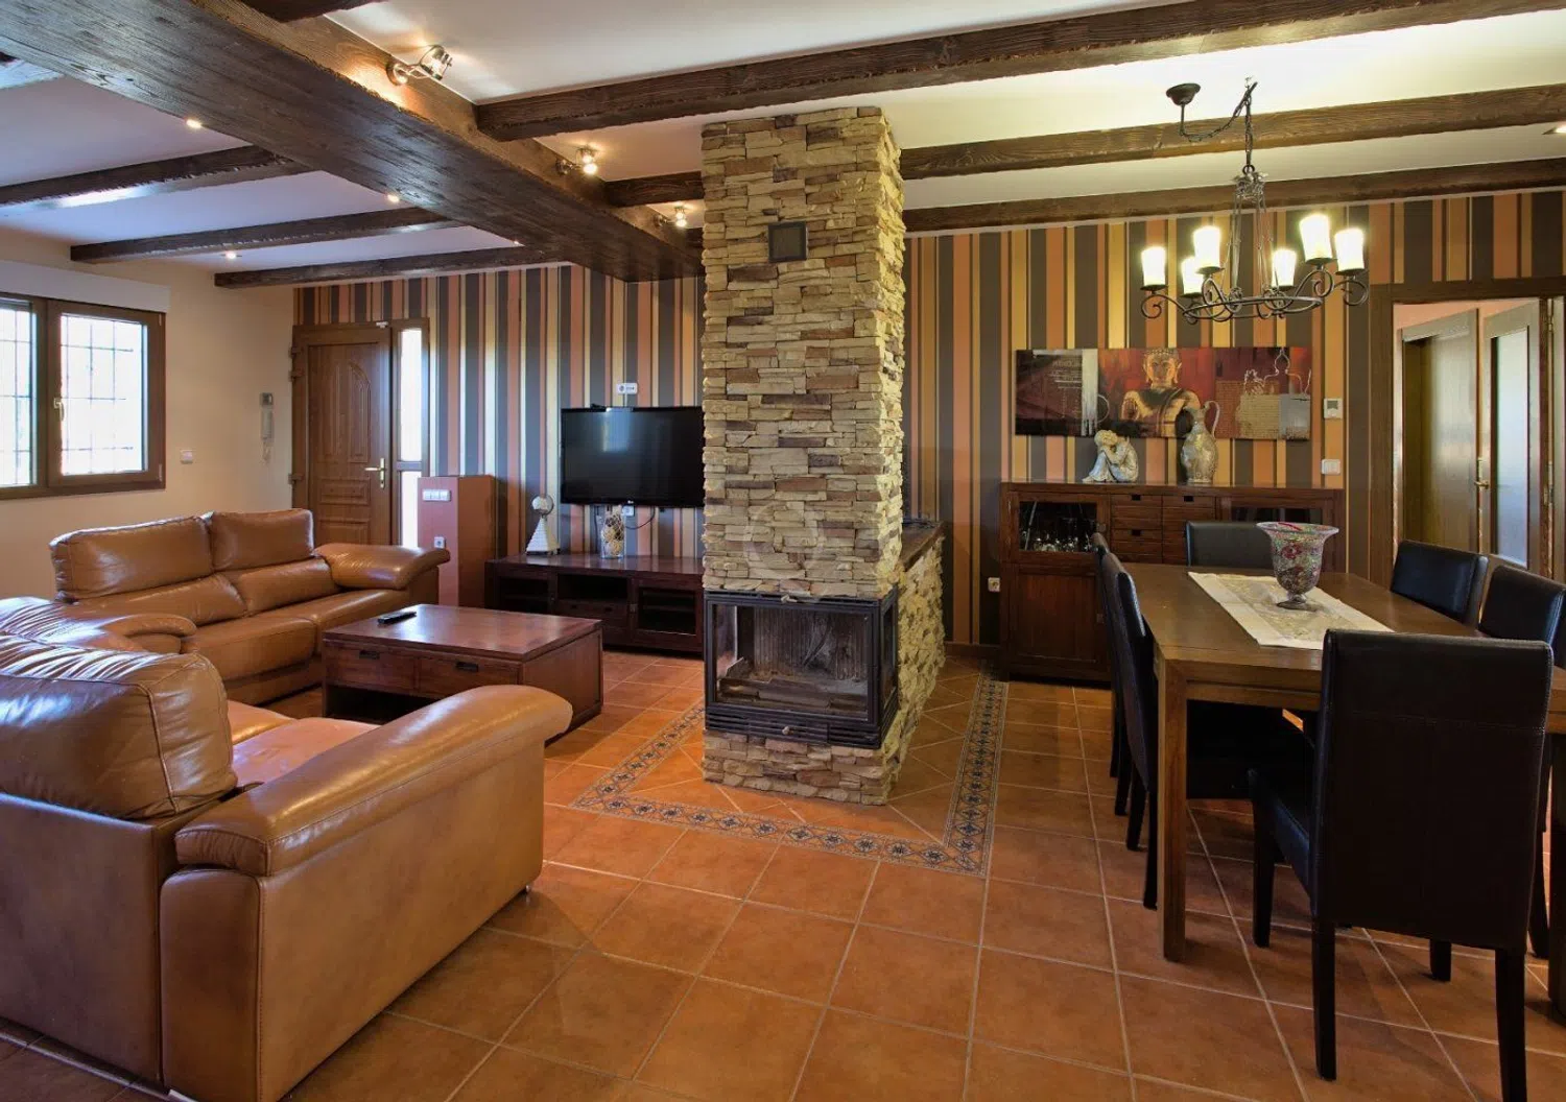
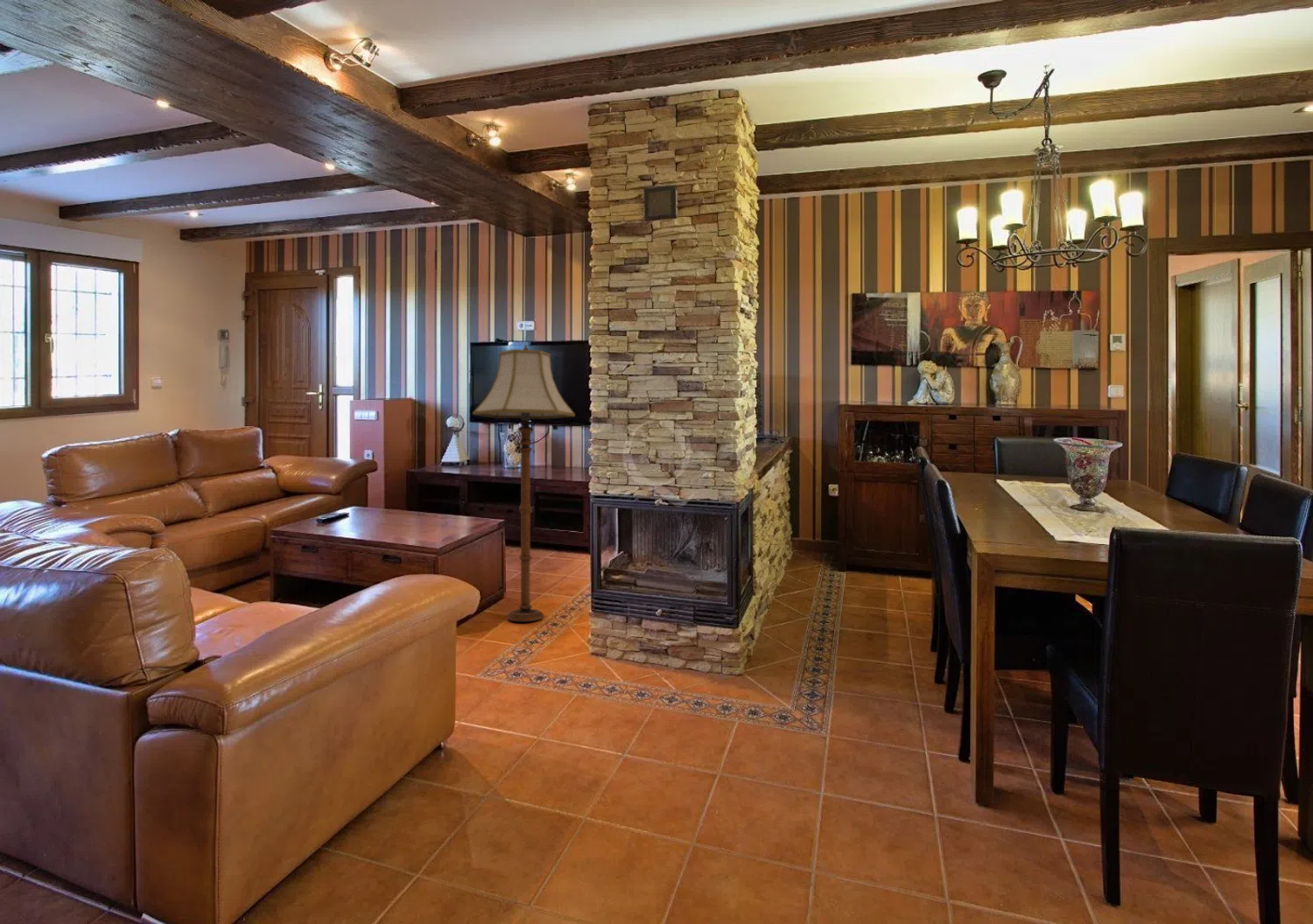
+ floor lamp [472,344,576,622]
